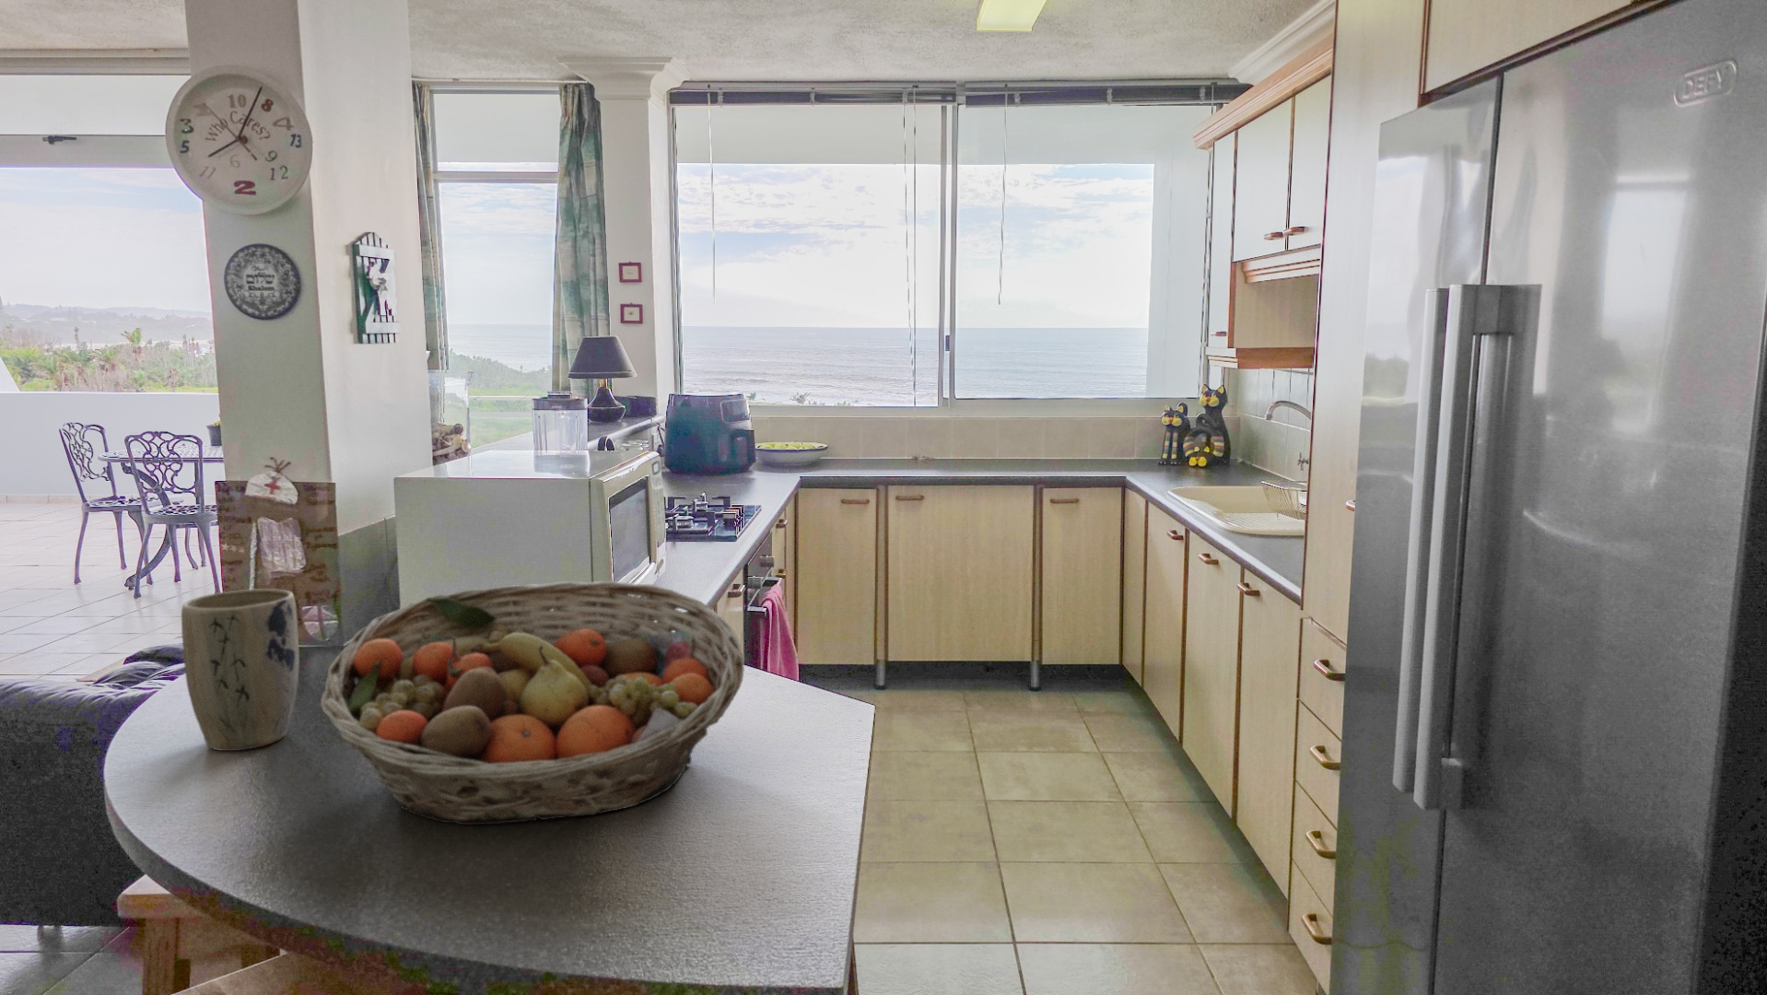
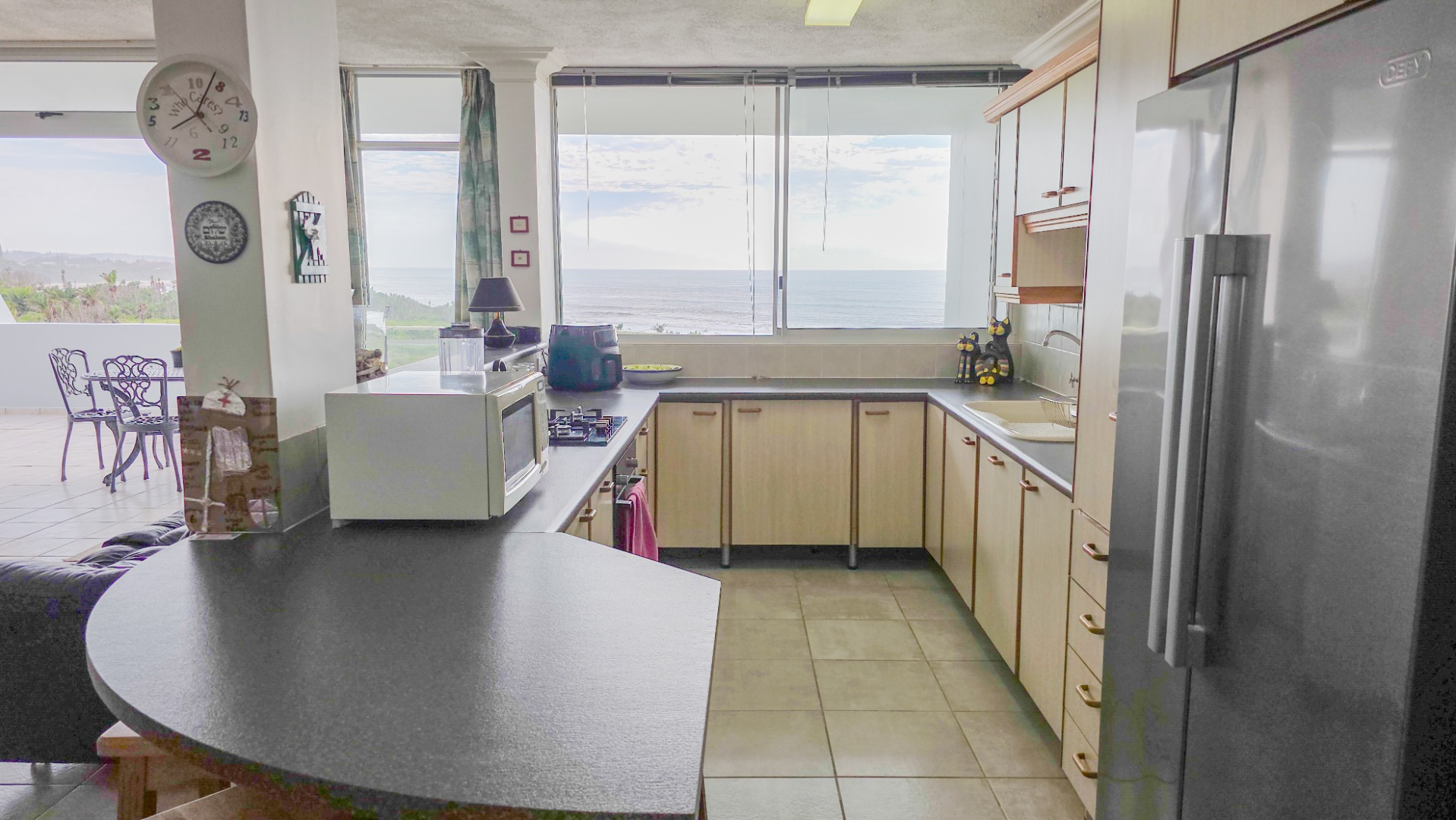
- plant pot [181,587,300,752]
- fruit basket [319,580,745,826]
